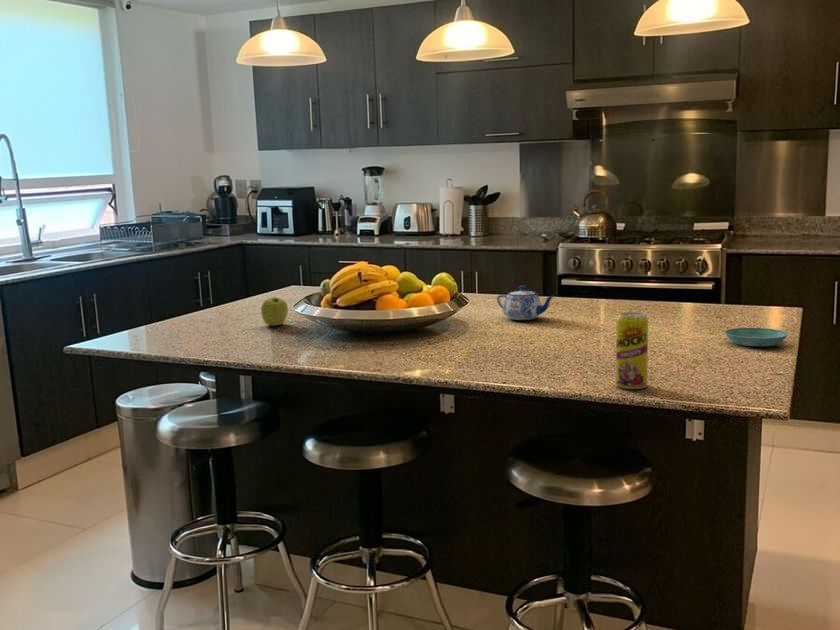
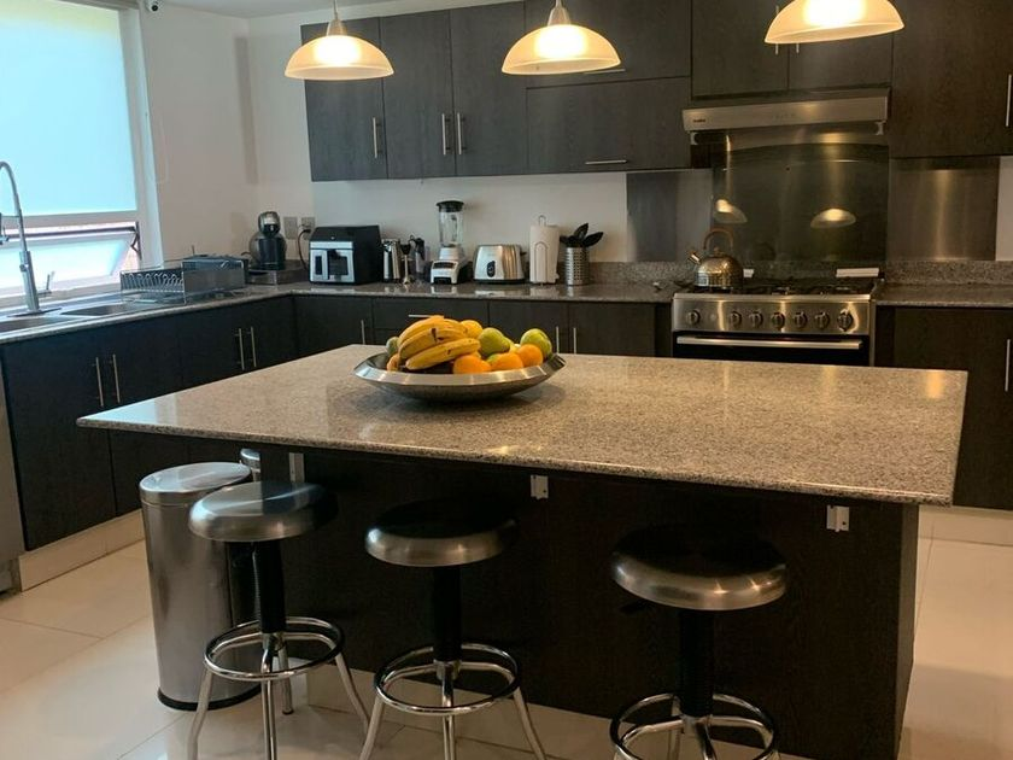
- beverage can [615,311,649,390]
- saucer [724,327,789,348]
- teapot [496,285,555,321]
- apple [260,296,289,327]
